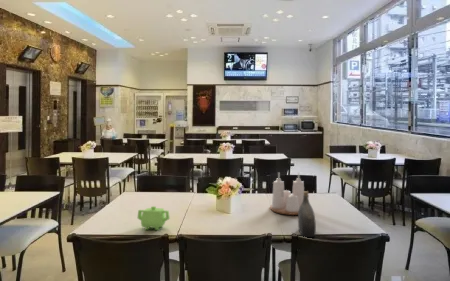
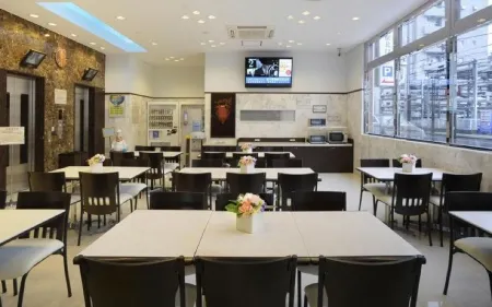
- condiment set [269,171,305,216]
- water jug [297,190,317,238]
- teapot [137,205,171,231]
